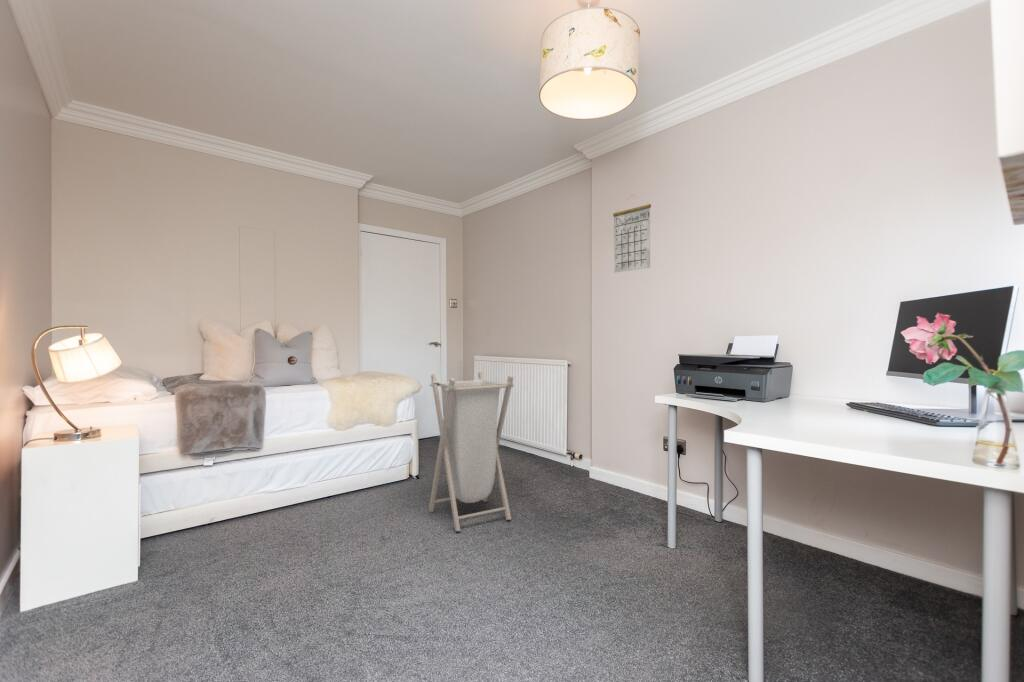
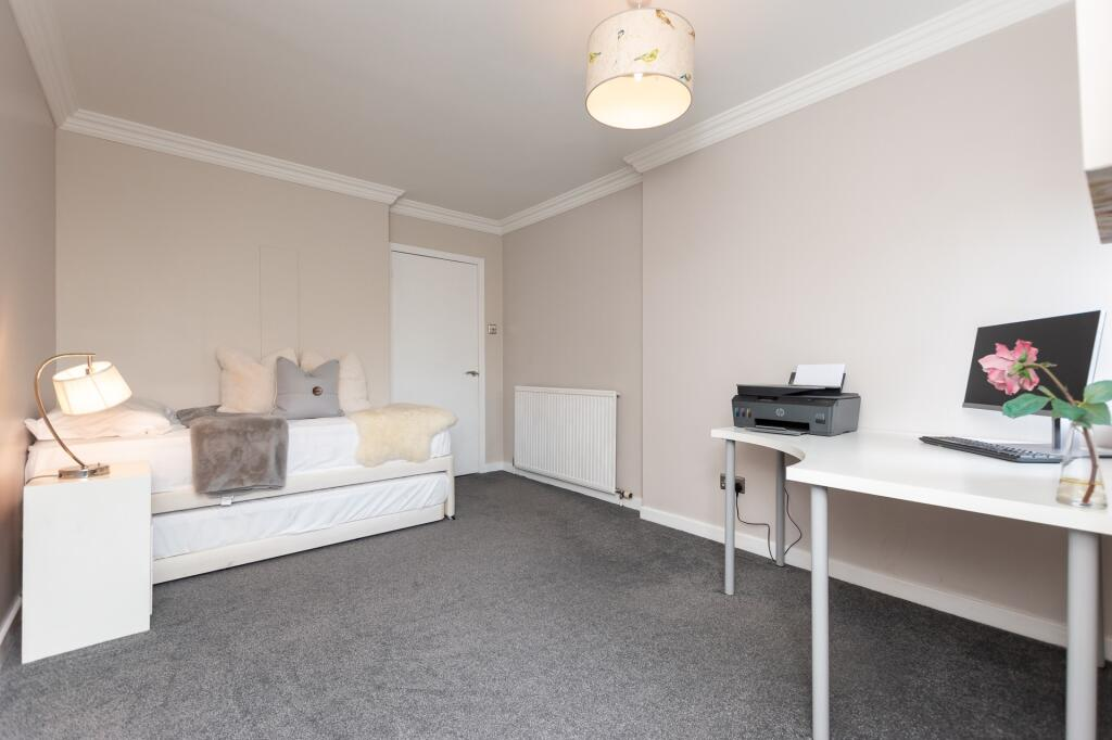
- calendar [612,194,652,274]
- laundry hamper [428,371,515,533]
